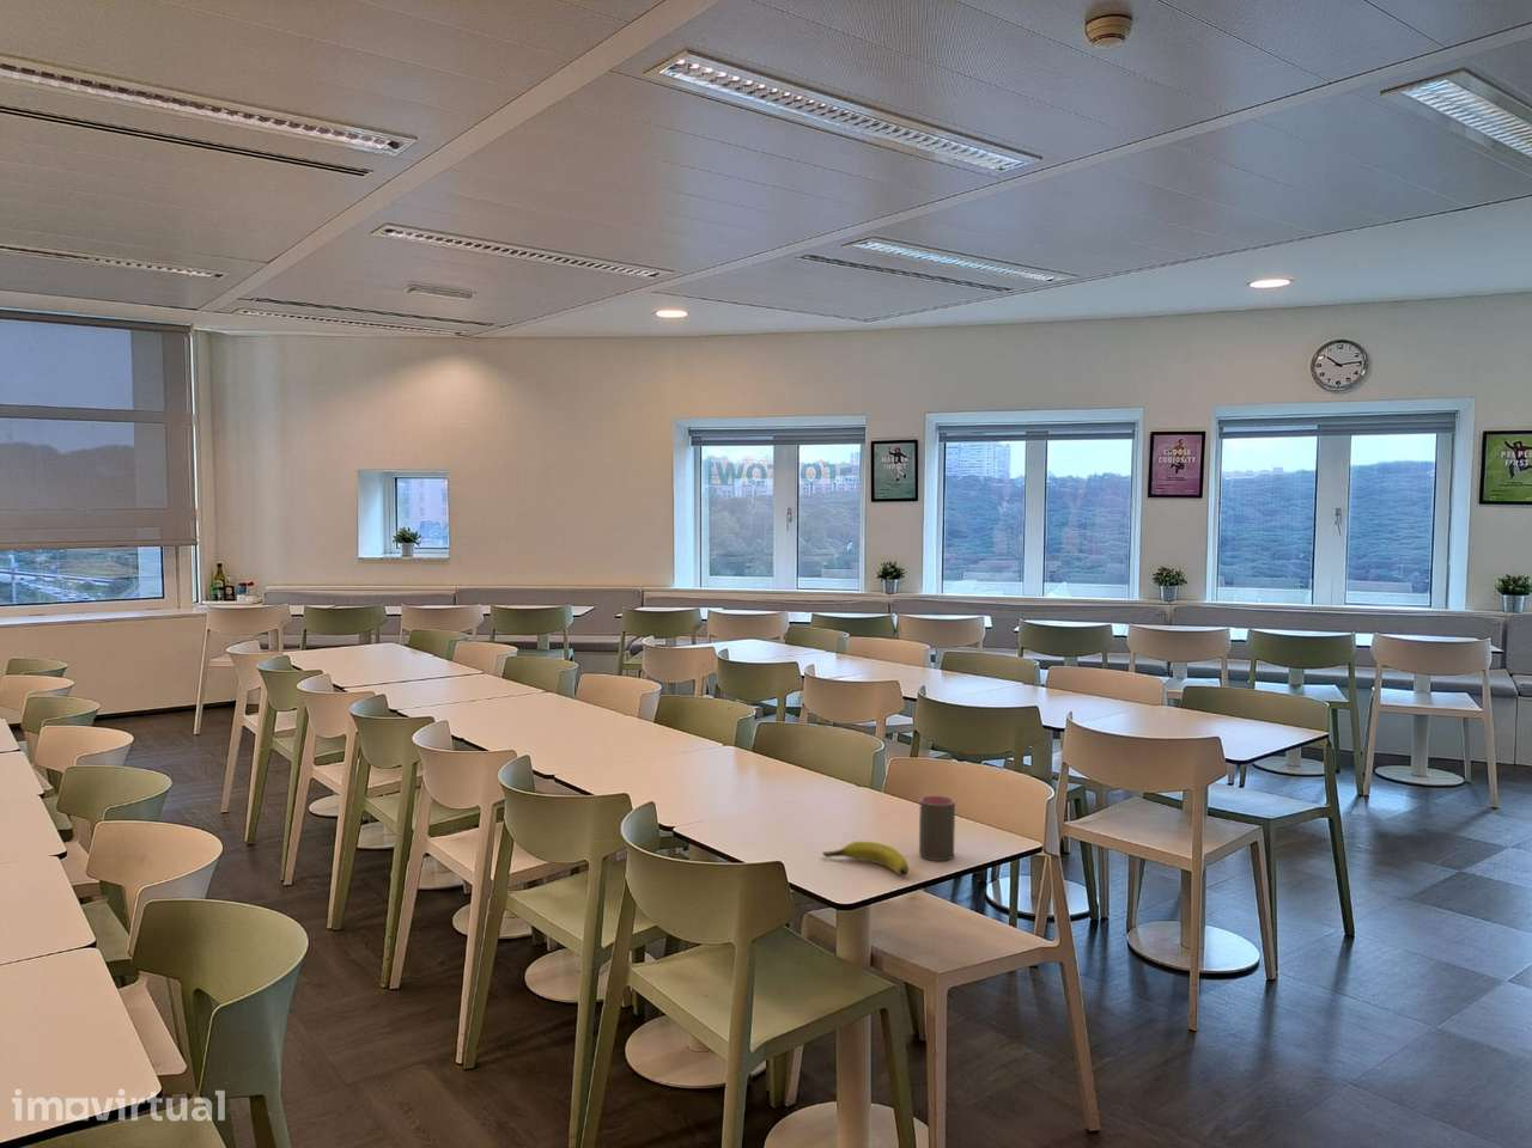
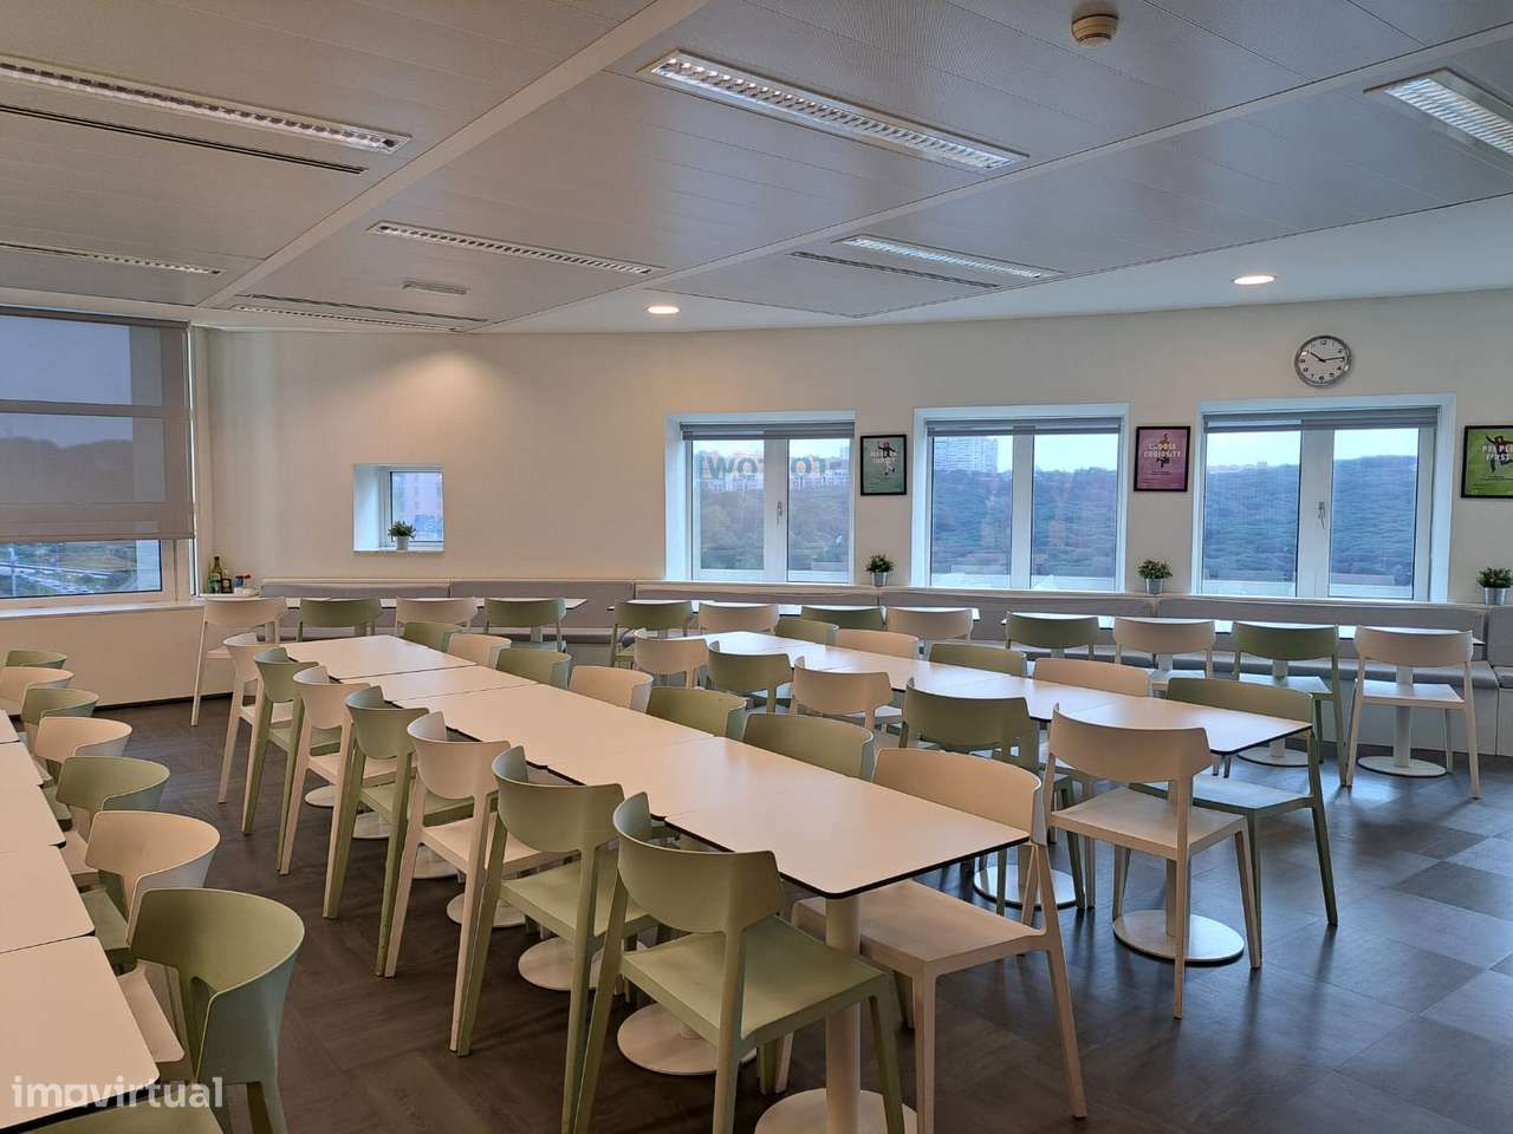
- banana [821,840,910,877]
- cup [918,793,957,862]
